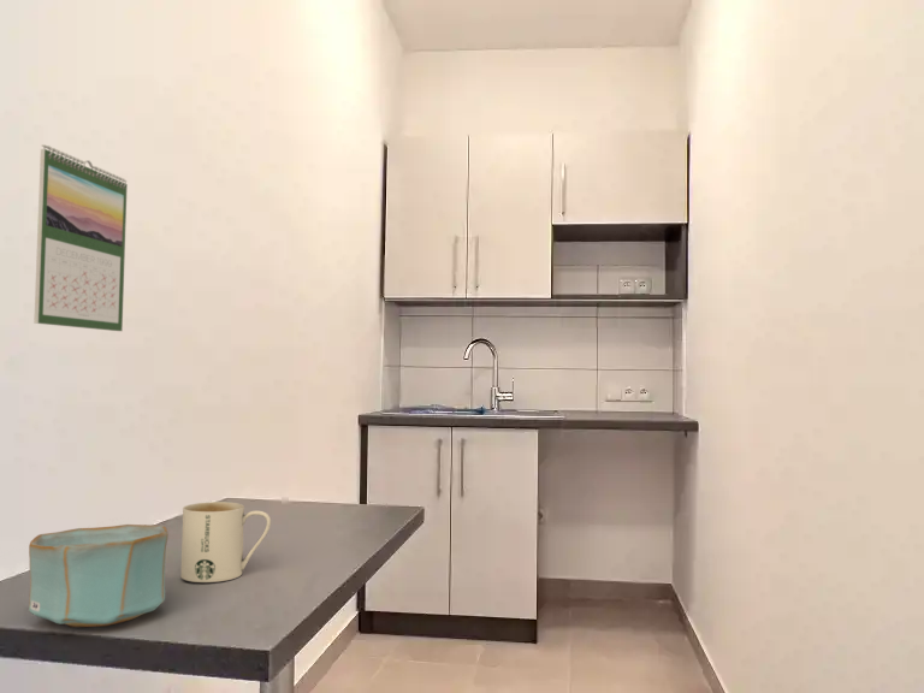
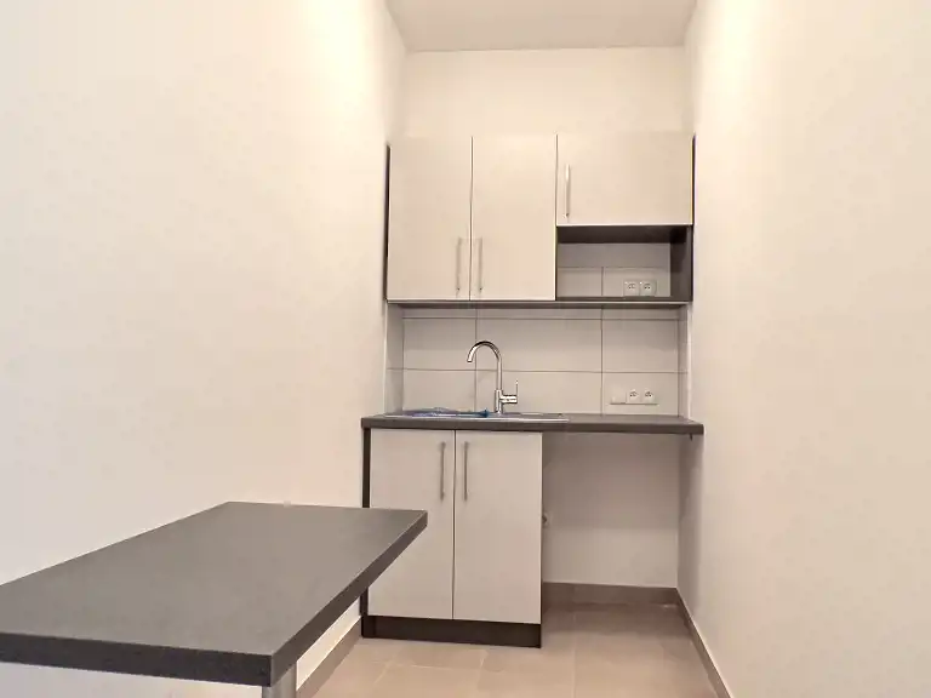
- bowl [28,523,170,629]
- calendar [32,143,129,332]
- mug [179,500,272,584]
